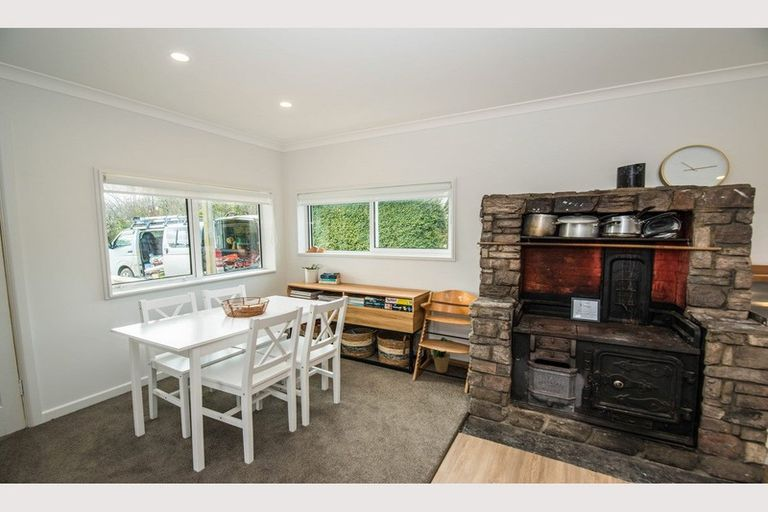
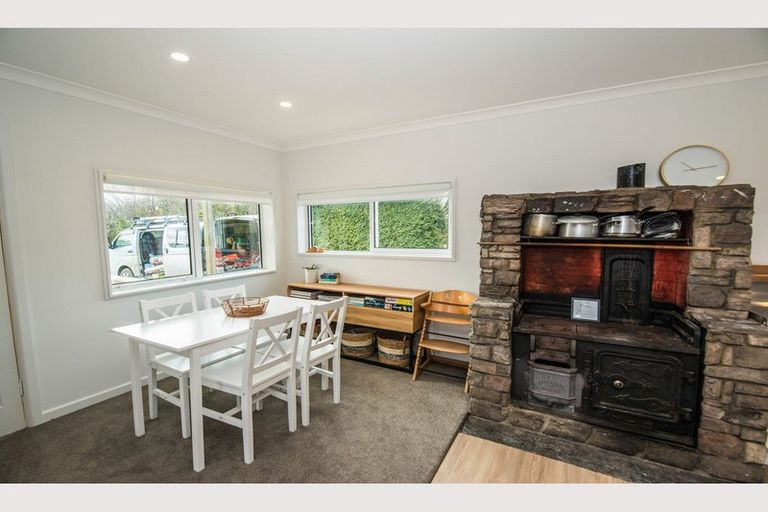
- potted plant [423,336,454,374]
